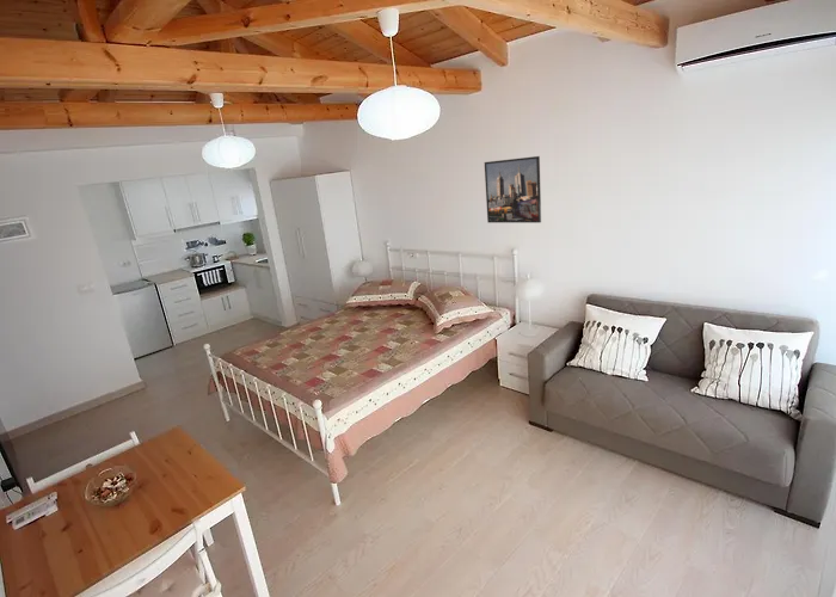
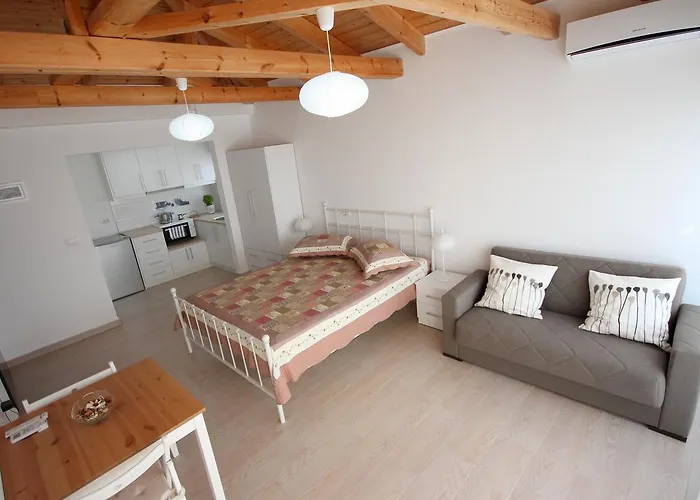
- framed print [484,155,542,224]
